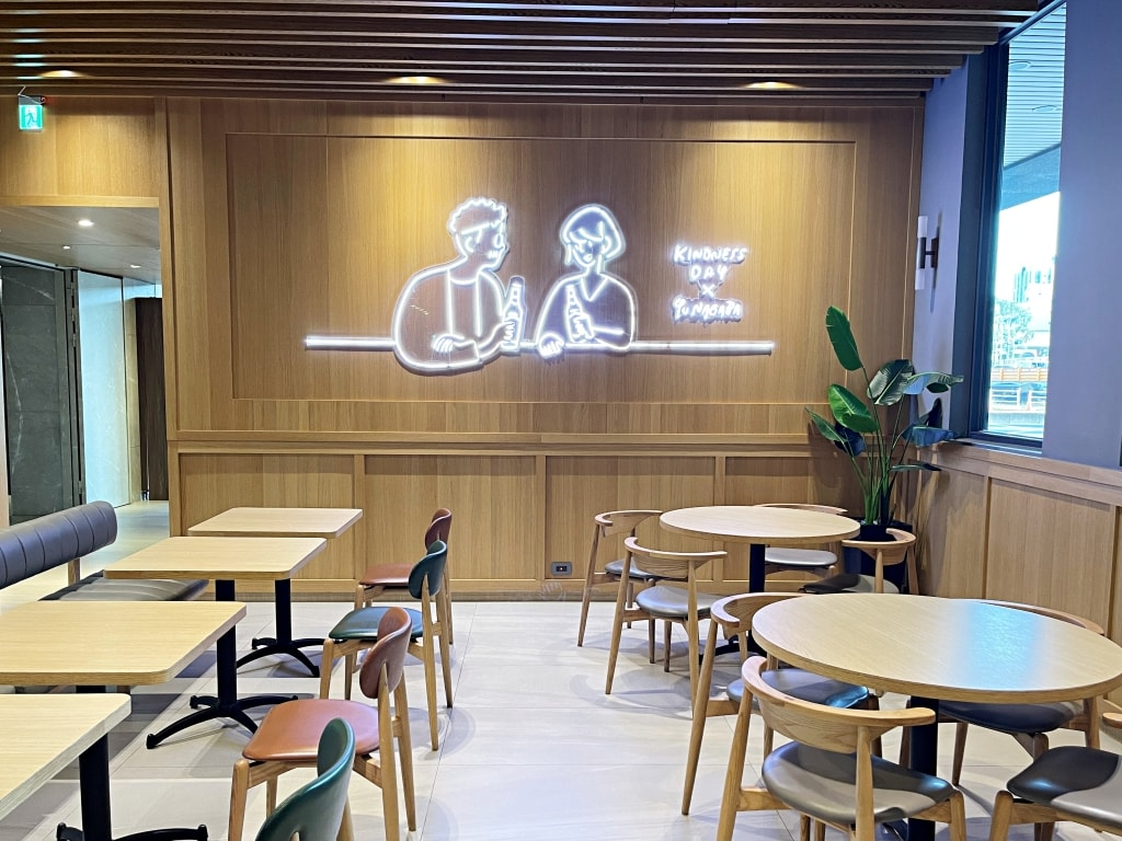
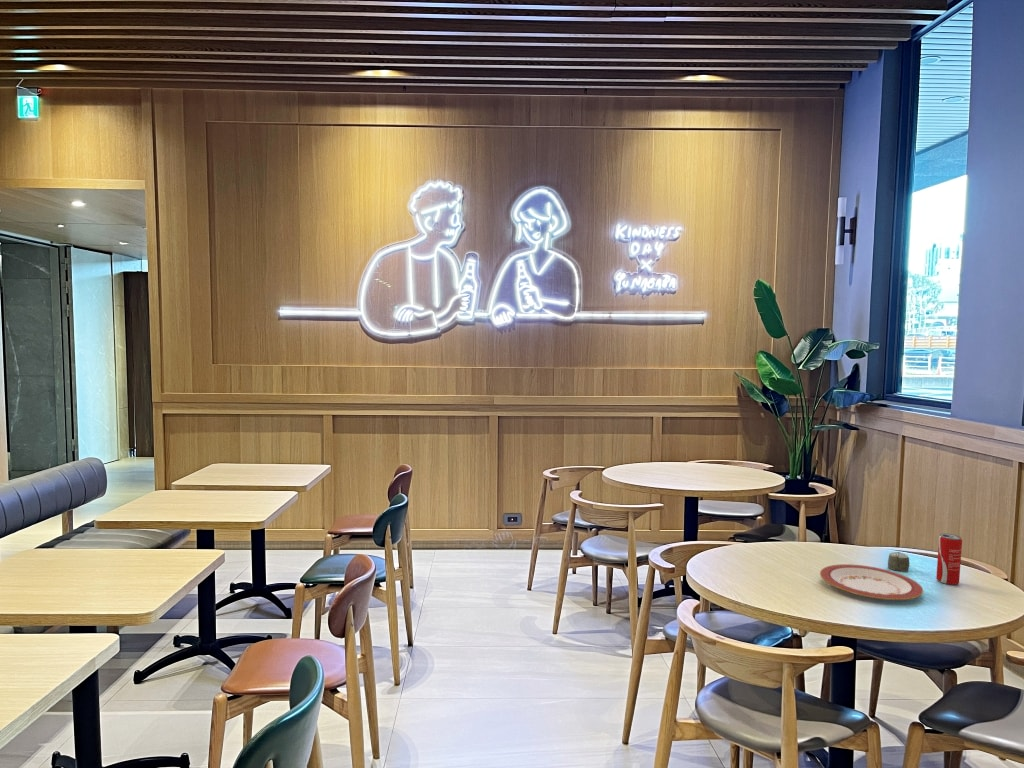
+ cup [887,551,910,573]
+ plate [819,563,924,601]
+ beverage can [935,532,963,586]
